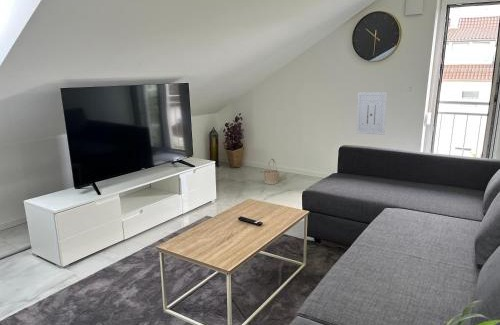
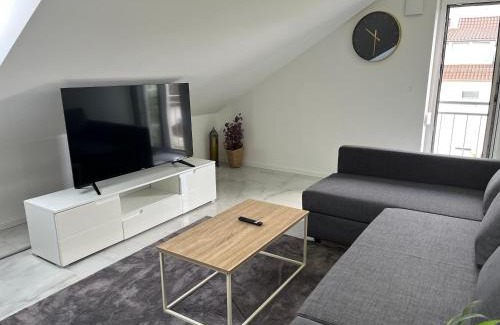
- wall art [355,91,388,136]
- basket [262,157,281,185]
